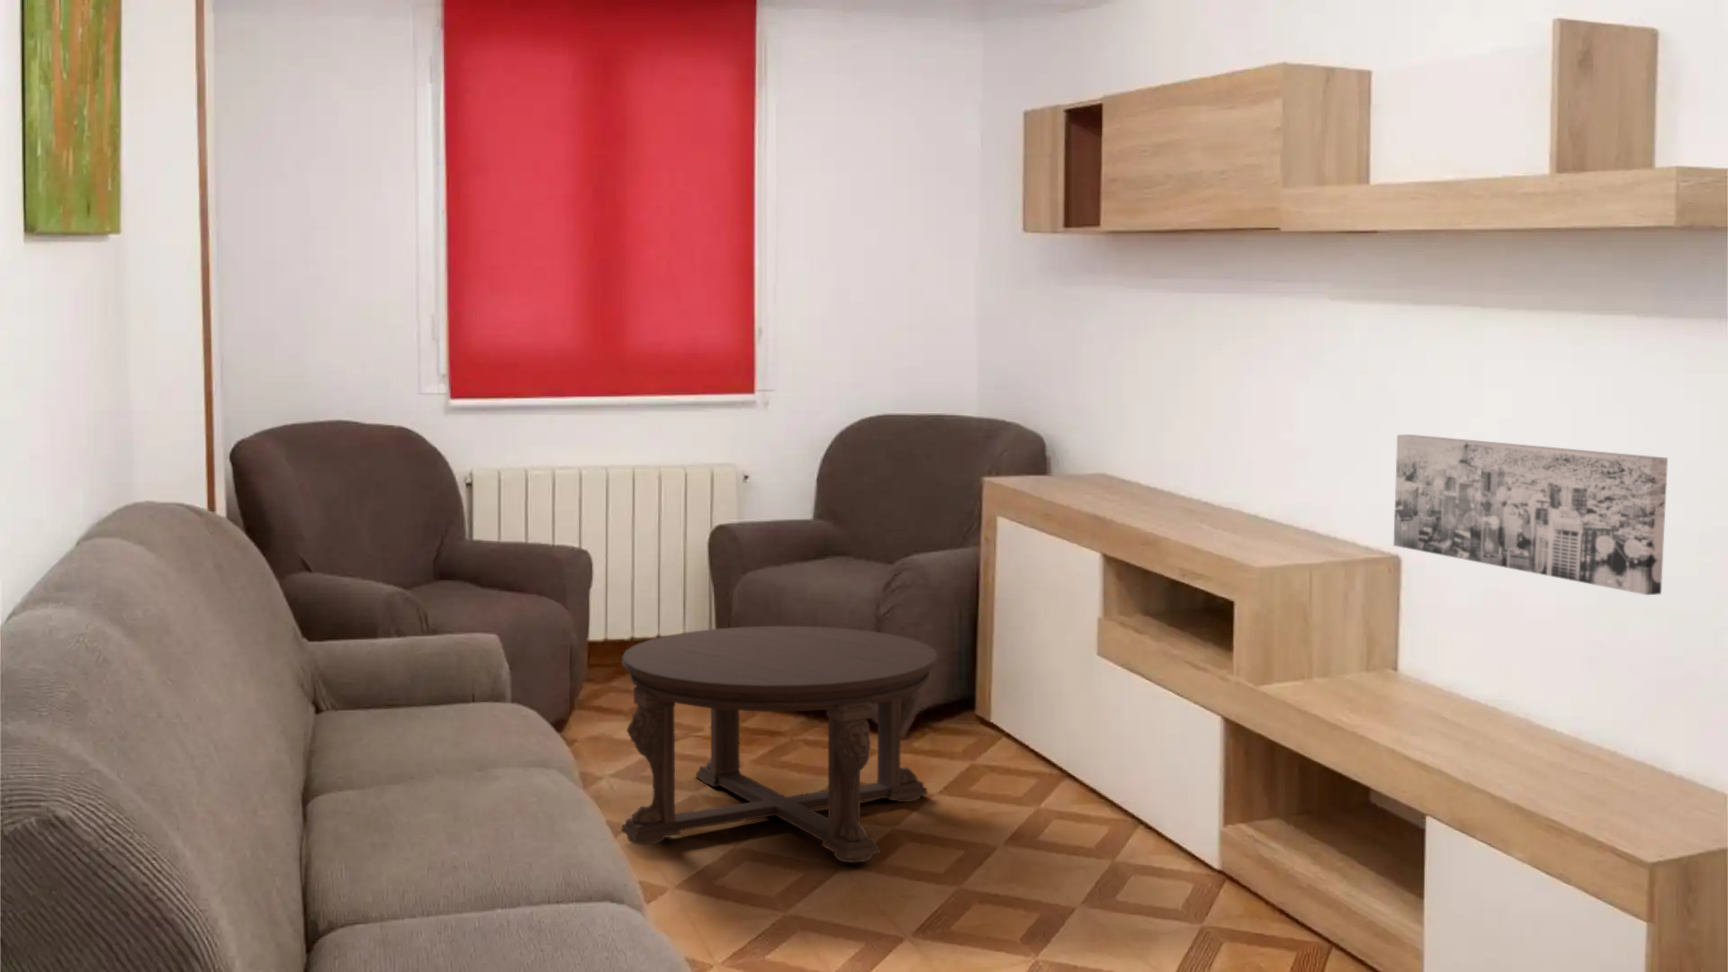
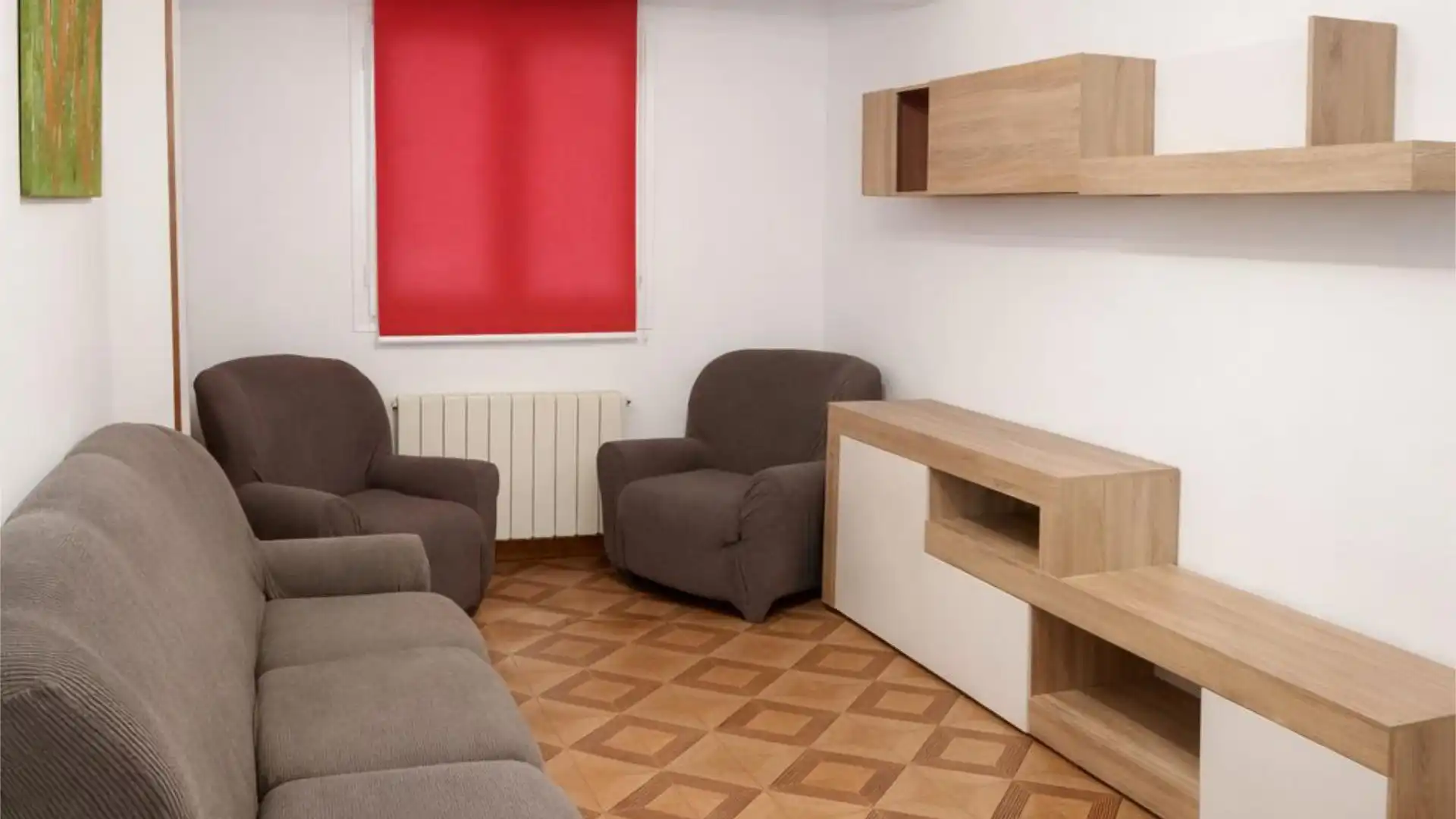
- coffee table [620,625,939,864]
- wall art [1392,434,1669,596]
